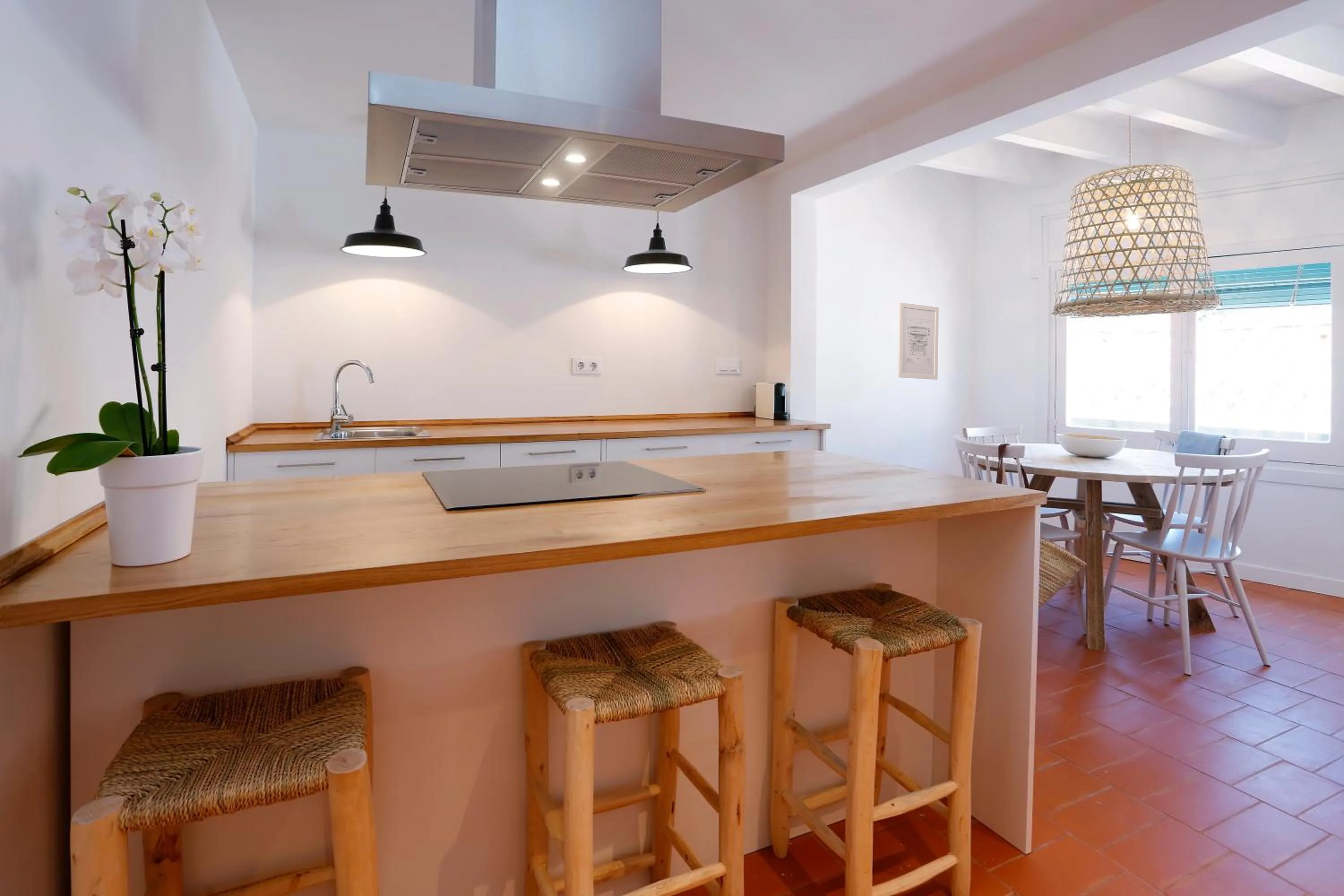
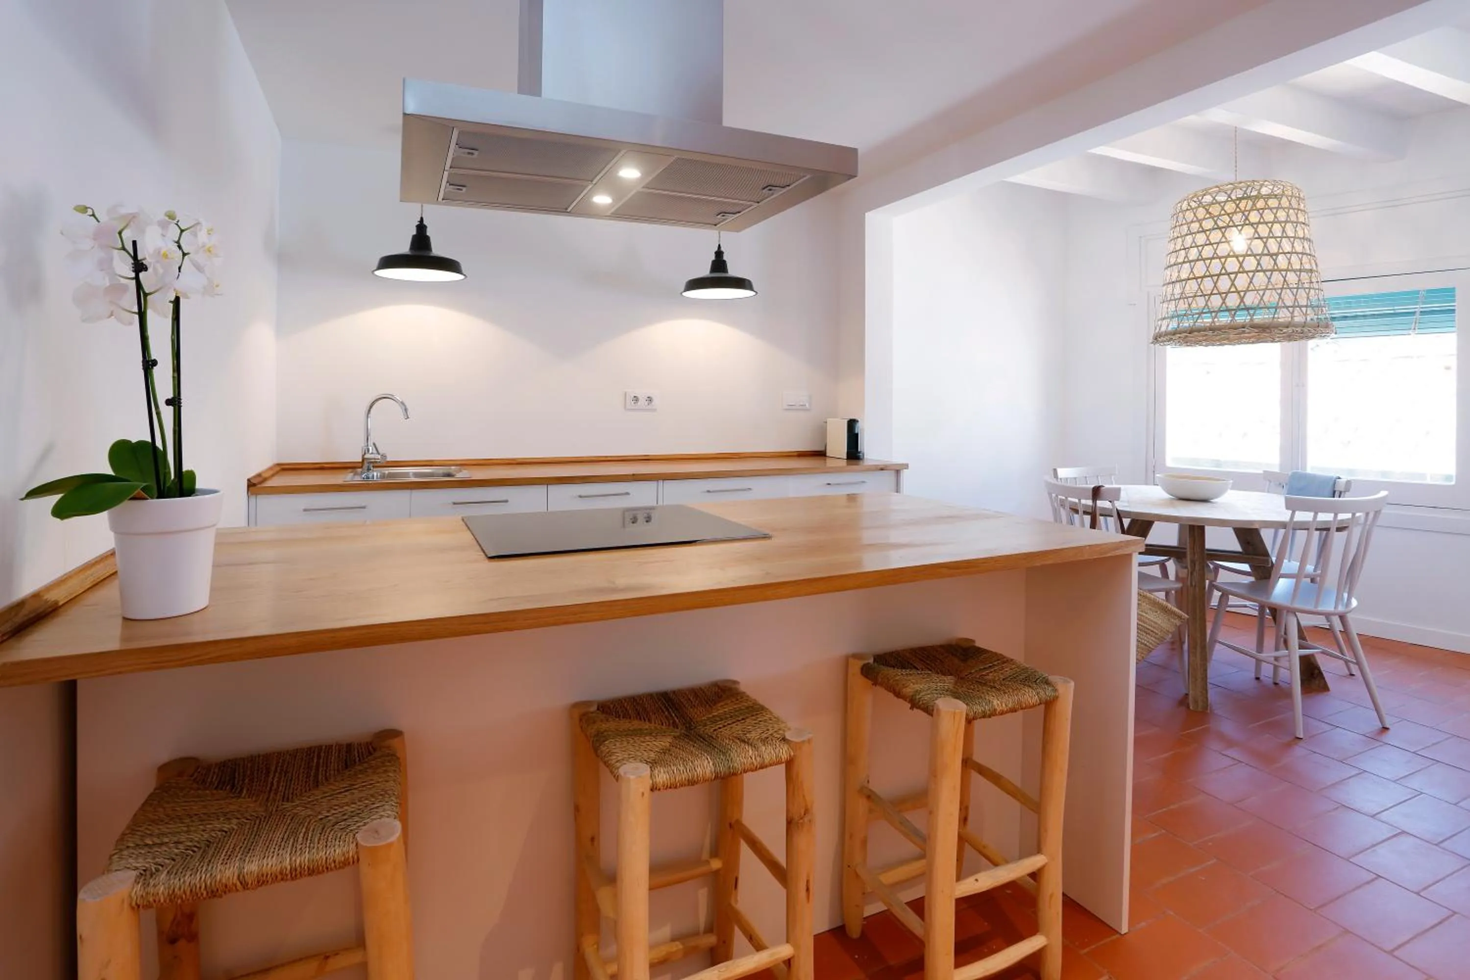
- wall art [898,302,939,380]
